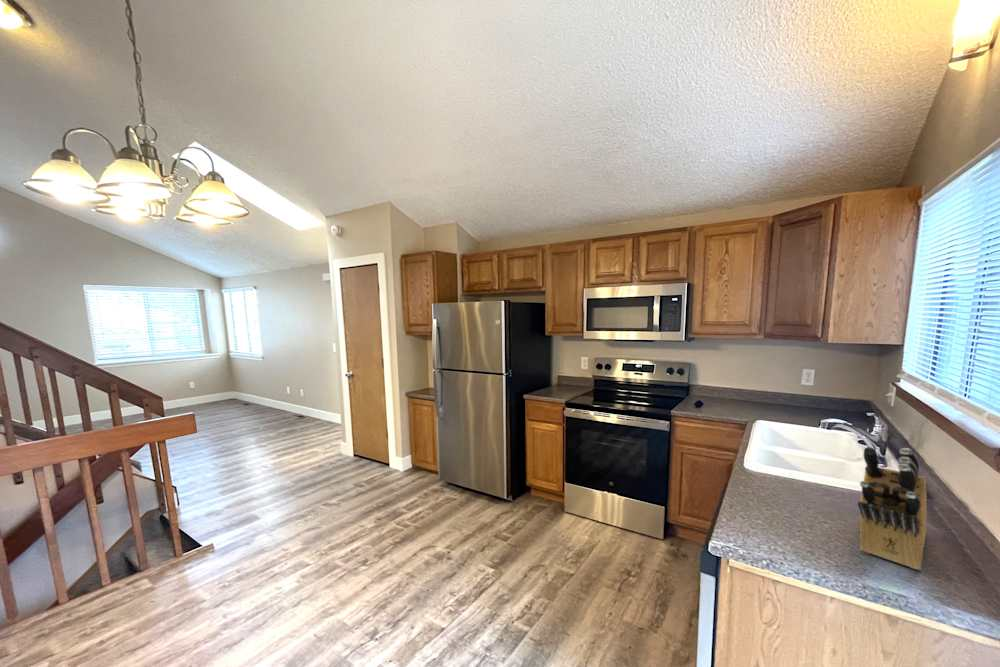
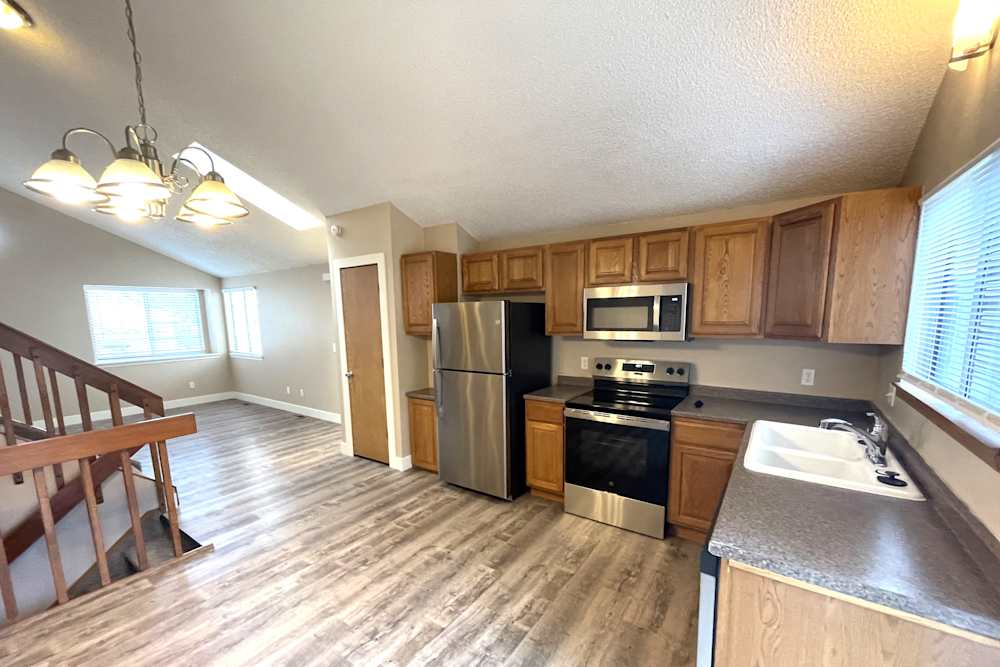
- knife block [857,446,927,571]
